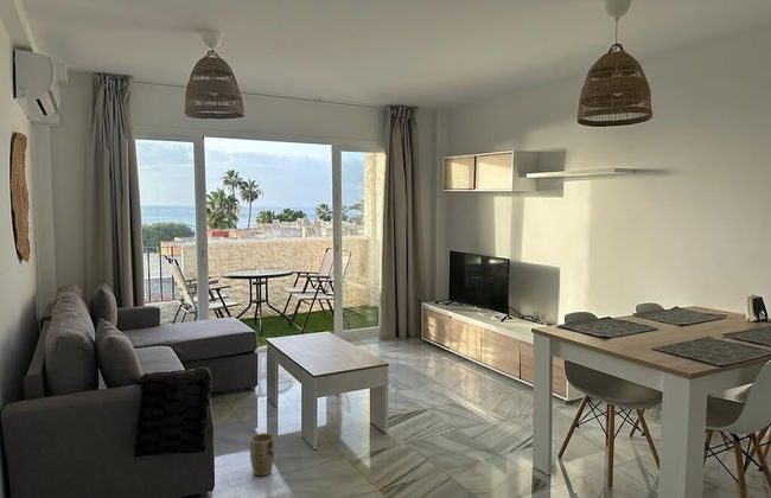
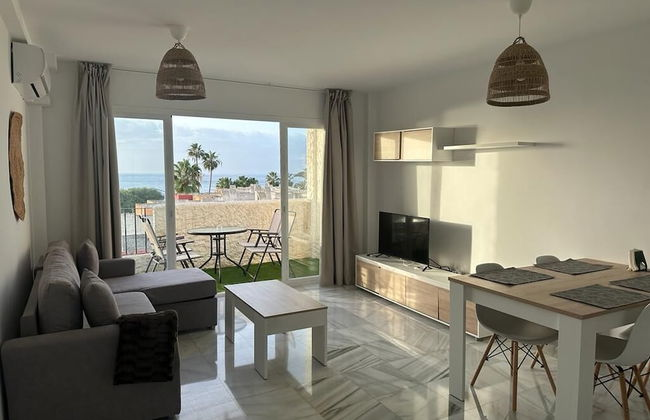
- plant pot [249,432,276,477]
